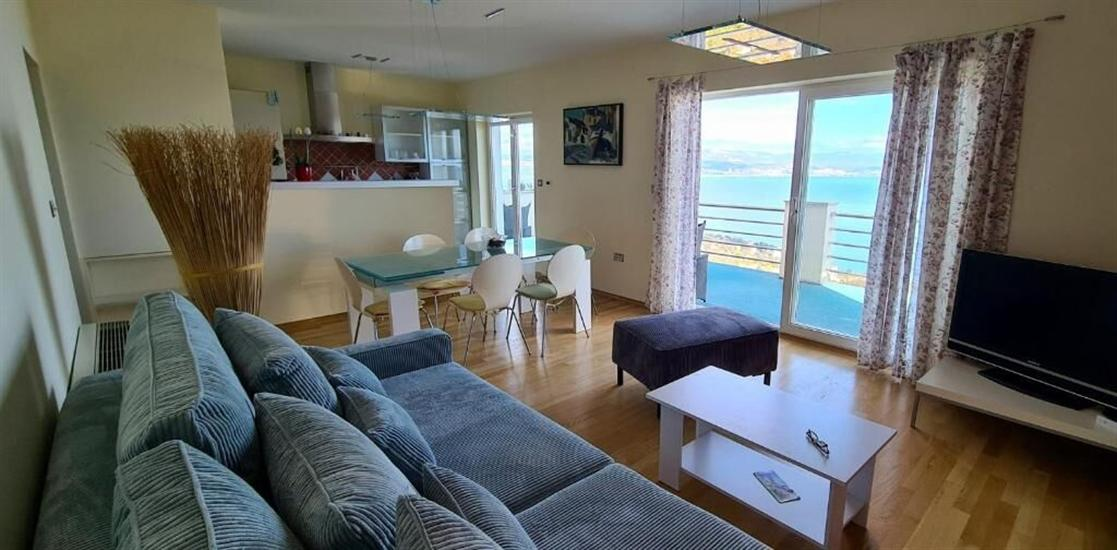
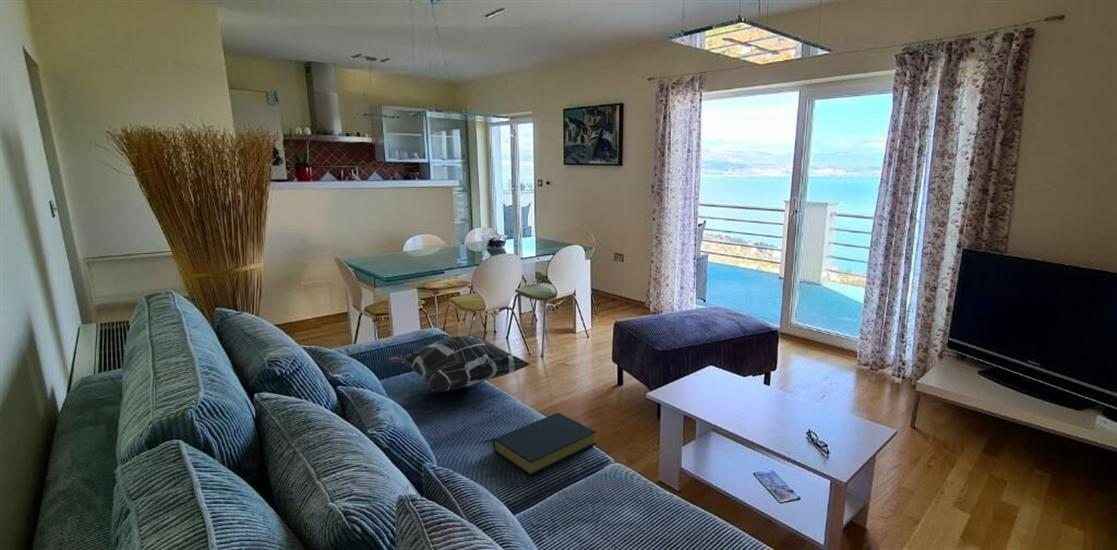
+ decorative pillow [385,335,531,394]
+ hardback book [492,412,598,477]
